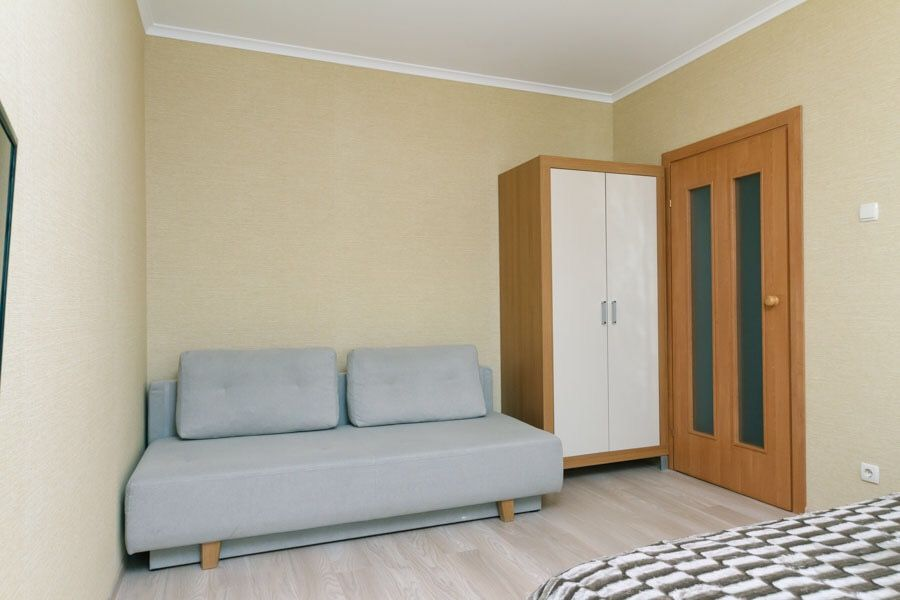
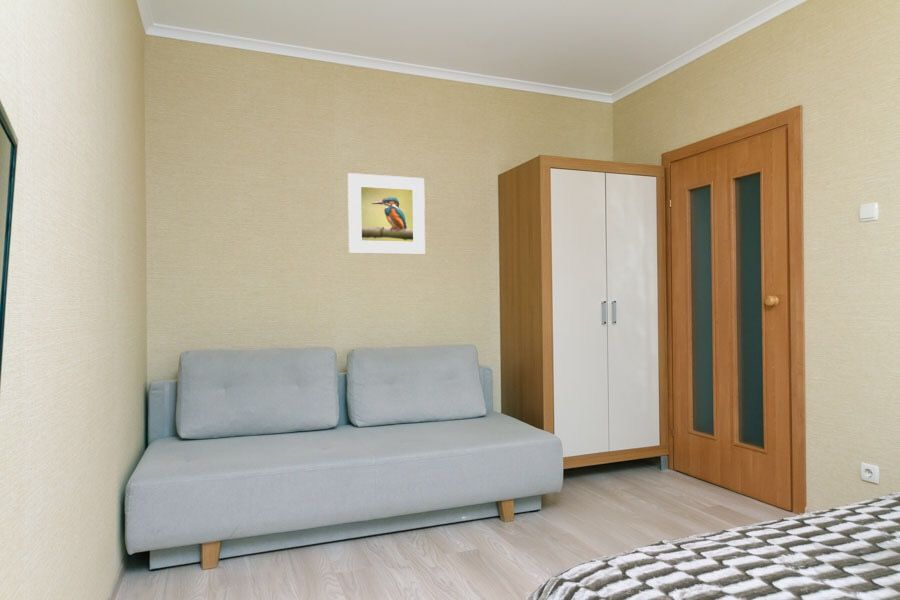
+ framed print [347,172,426,255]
